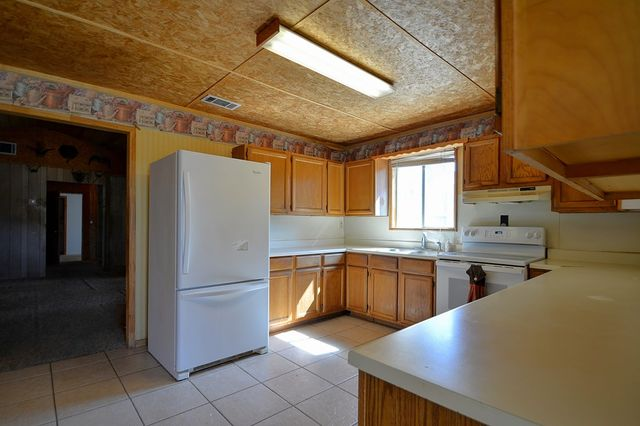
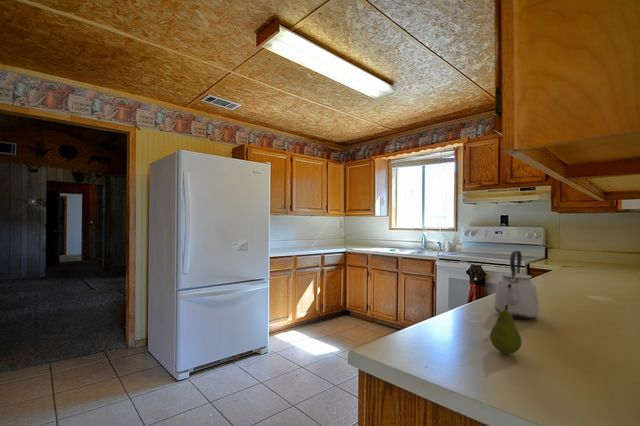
+ kettle [493,250,540,320]
+ fruit [489,304,523,355]
